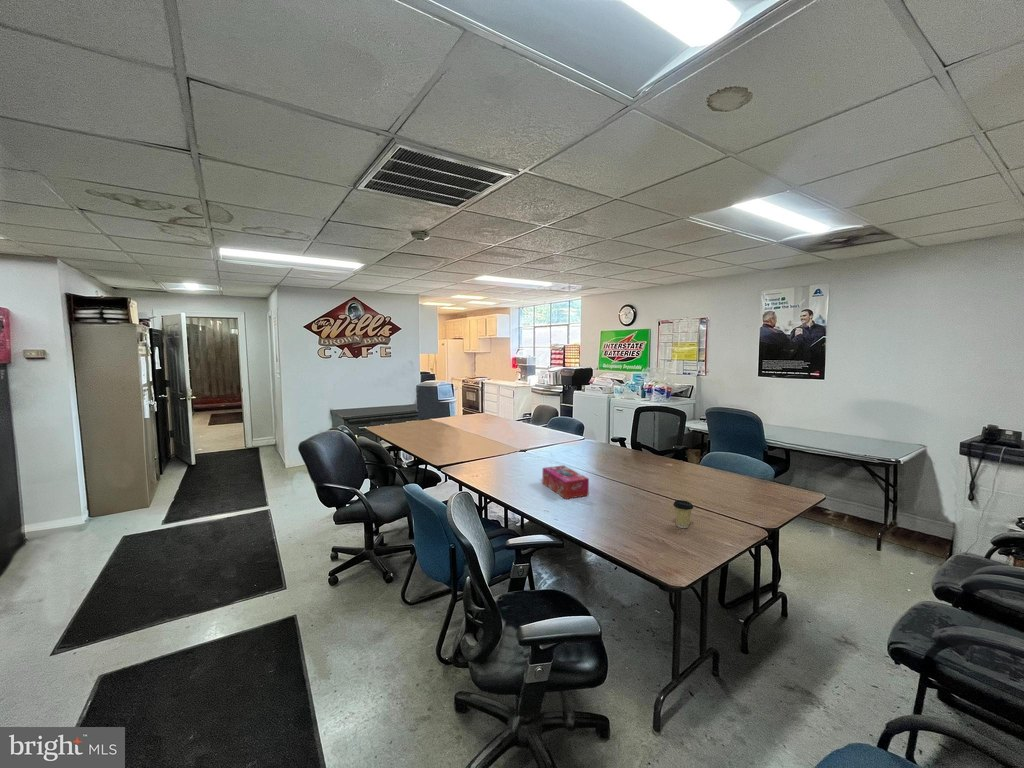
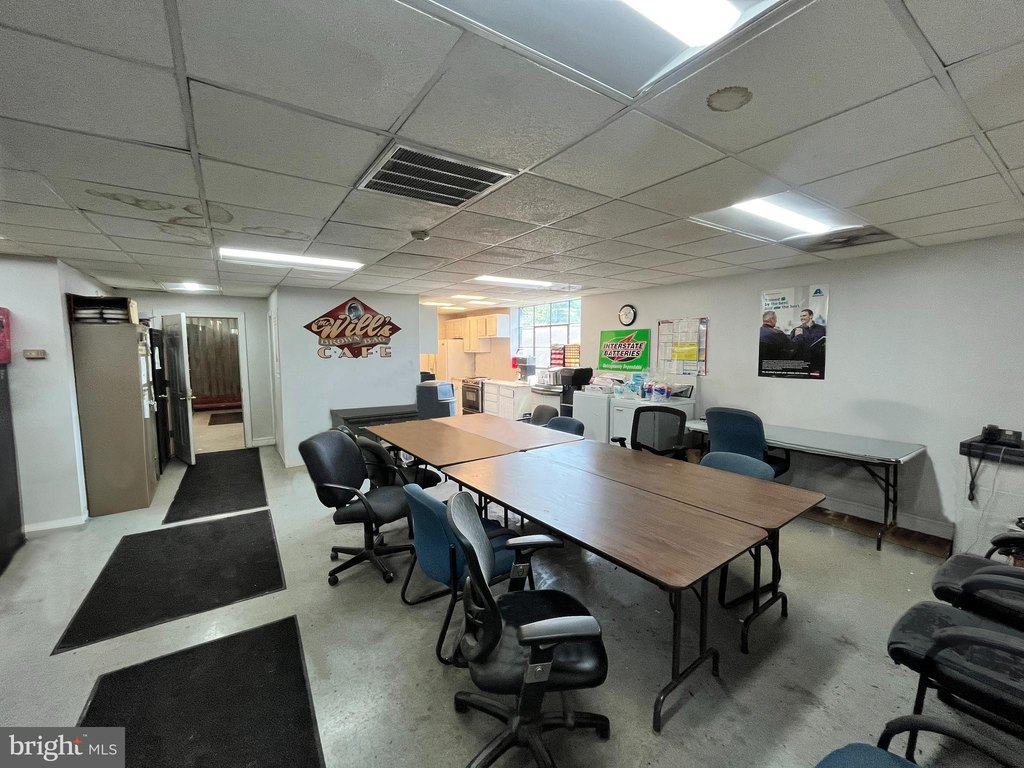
- coffee cup [672,499,694,529]
- tissue box [541,464,590,500]
